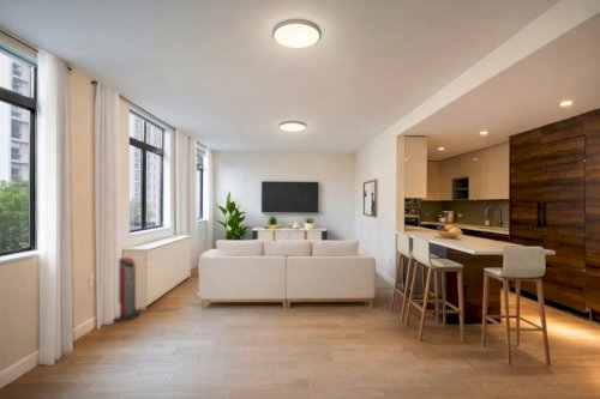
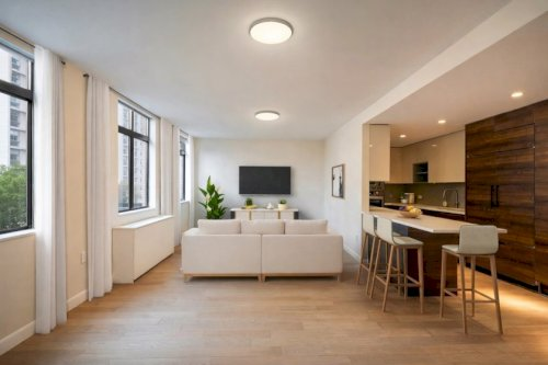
- air purifier [113,256,140,322]
